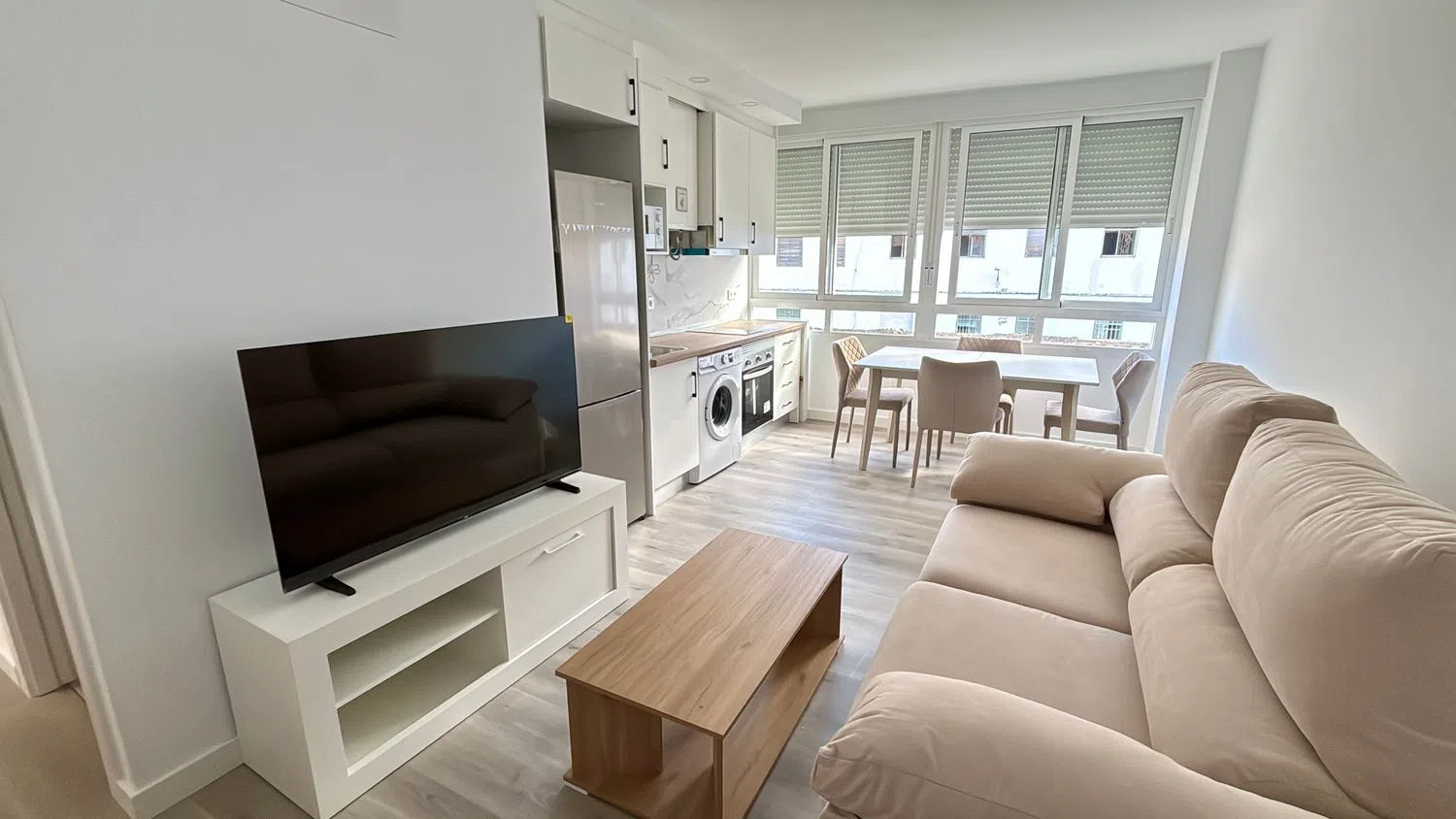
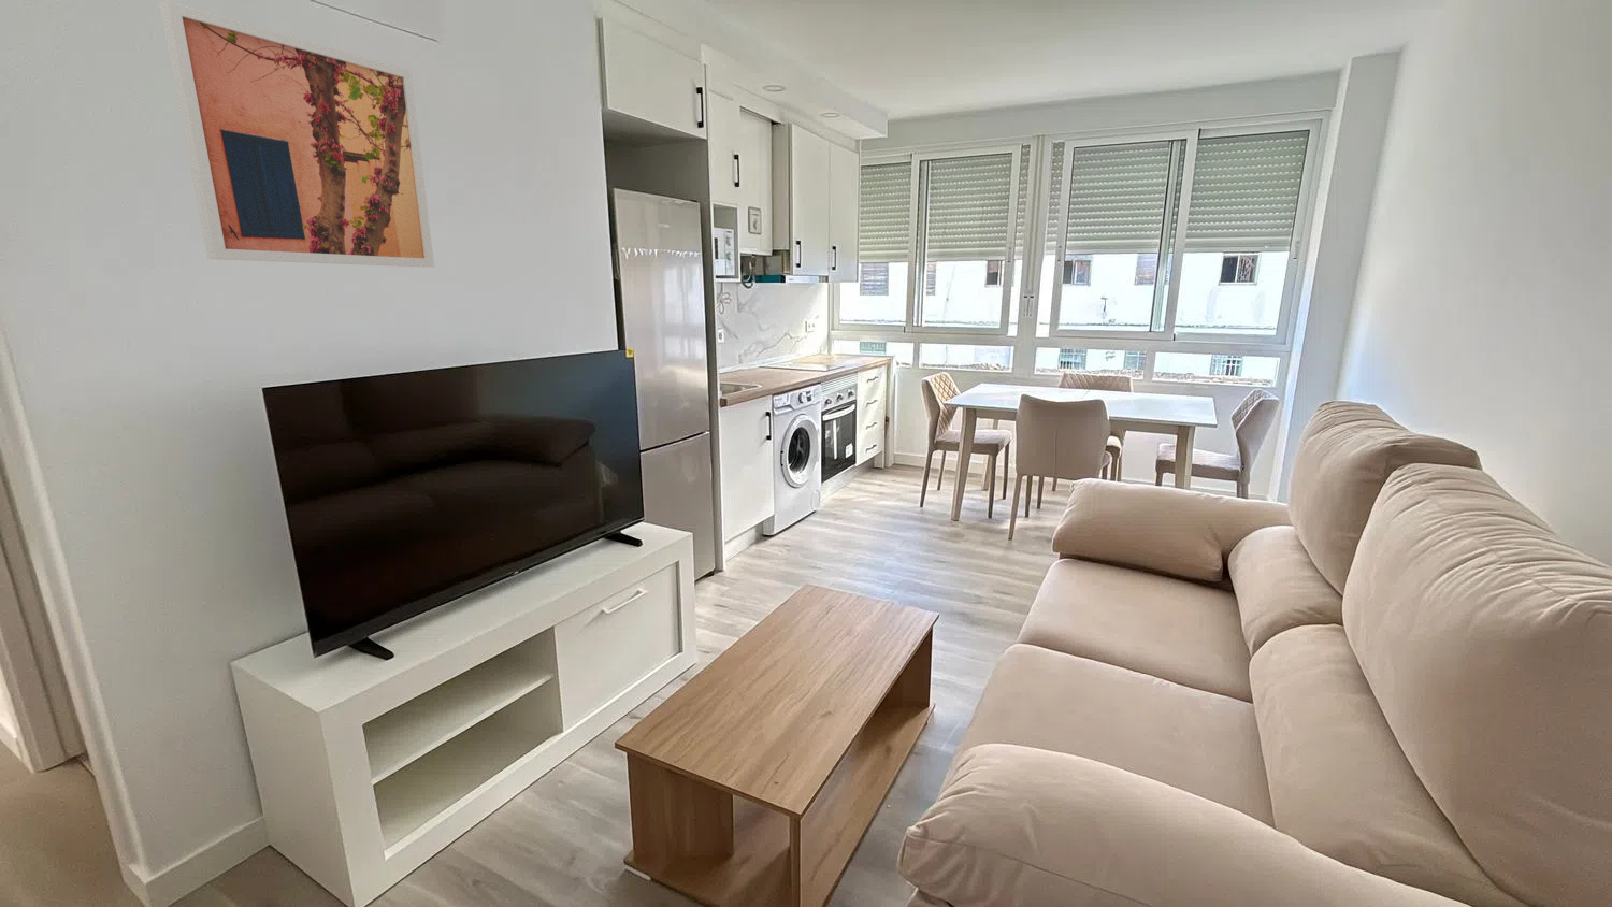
+ wall art [158,0,435,268]
